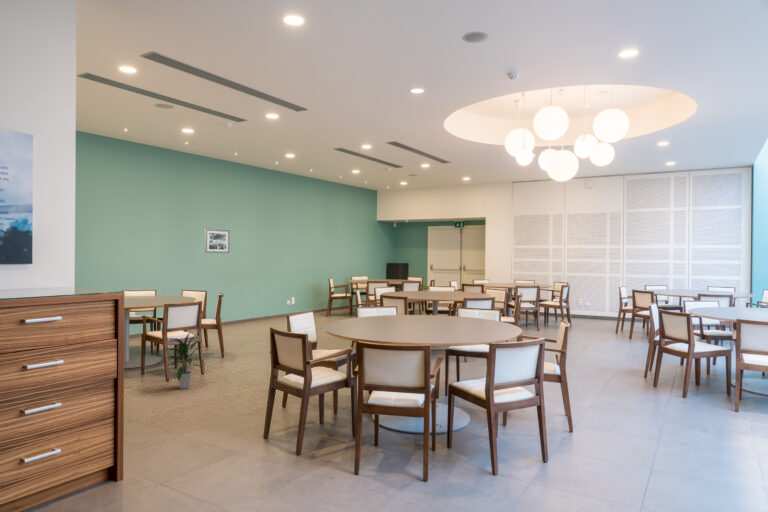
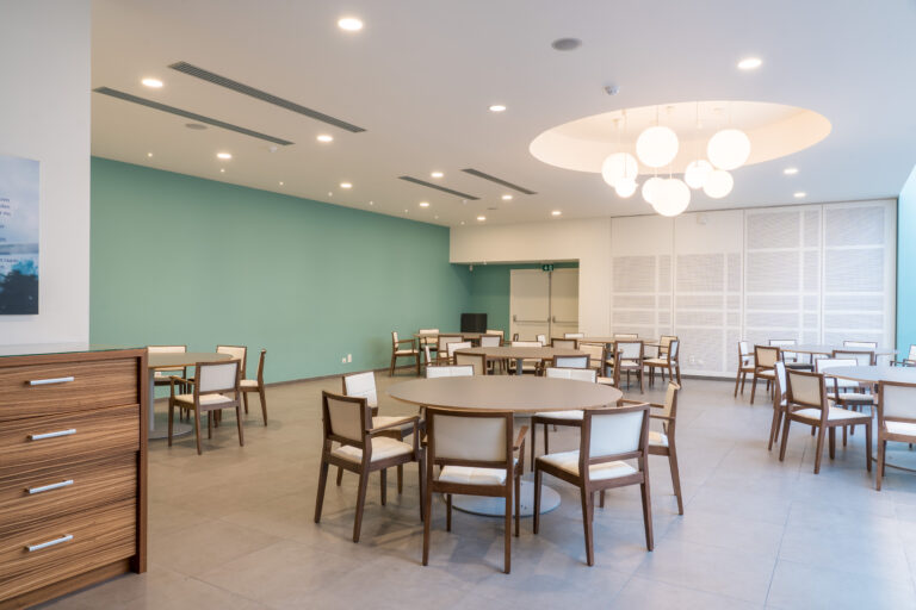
- indoor plant [162,331,206,390]
- wall art [204,228,231,254]
